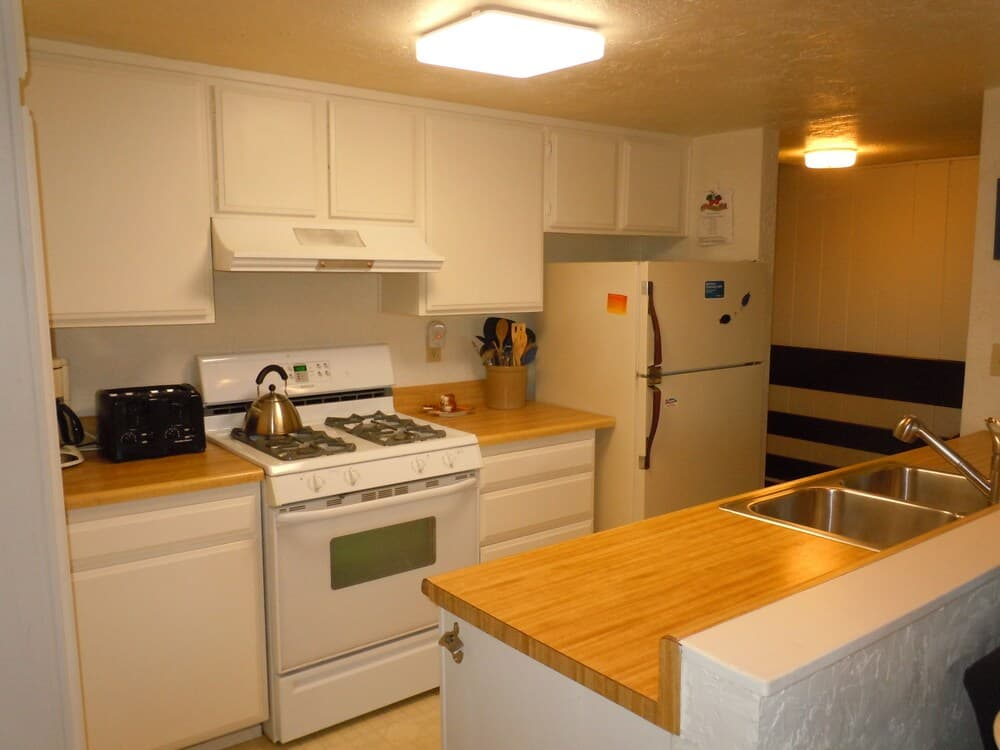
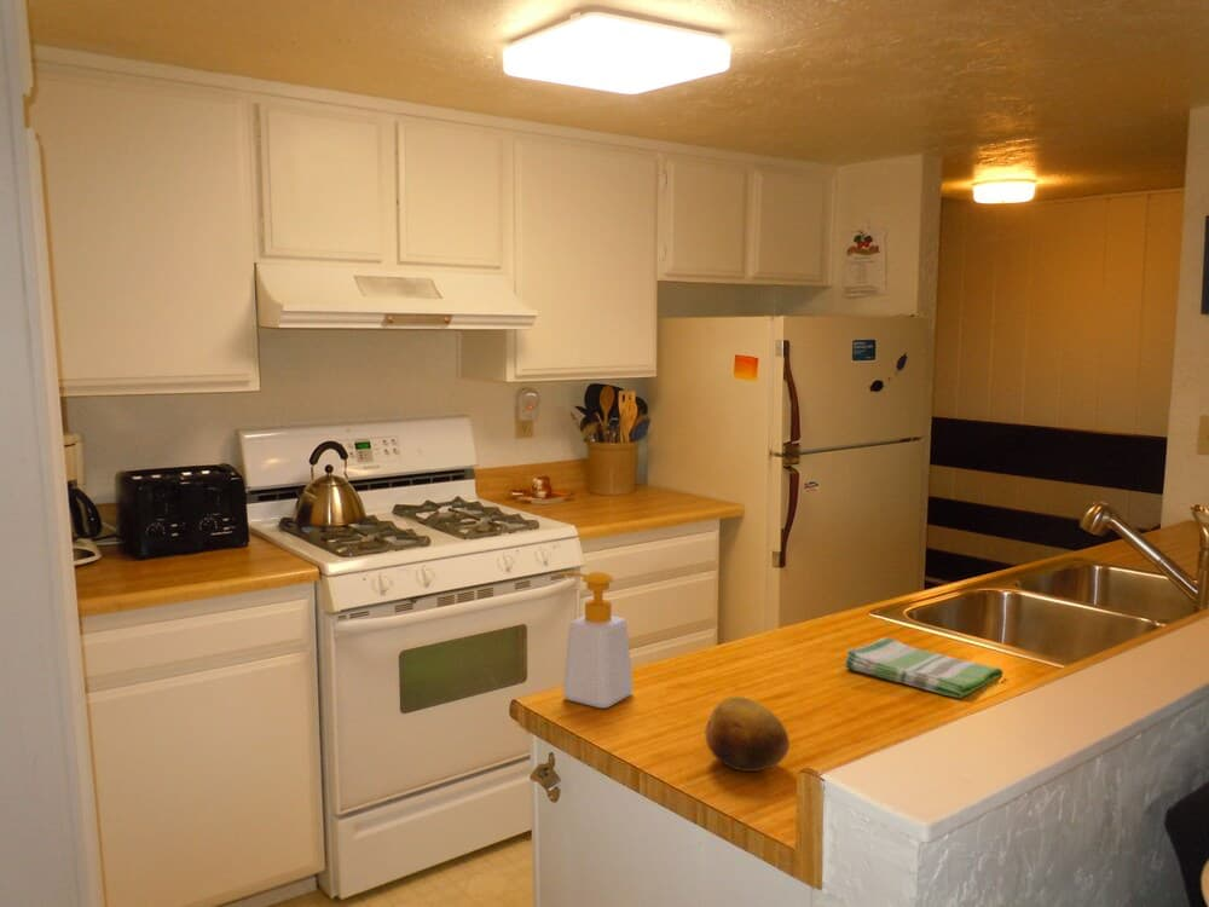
+ soap bottle [554,571,635,709]
+ dish towel [843,636,1005,699]
+ fruit [704,695,791,773]
